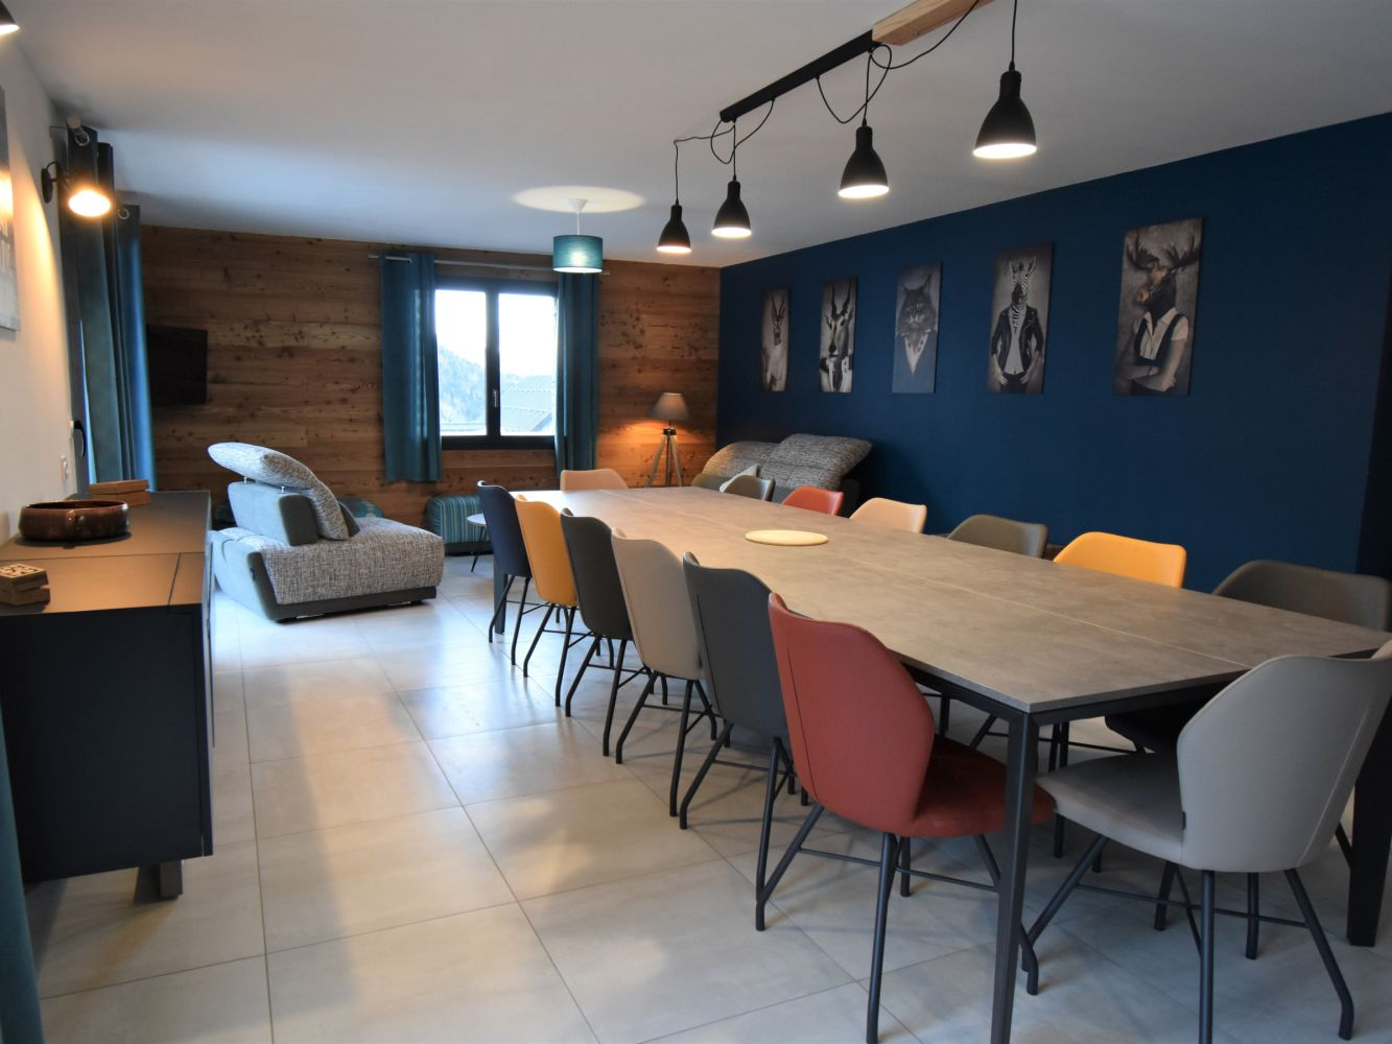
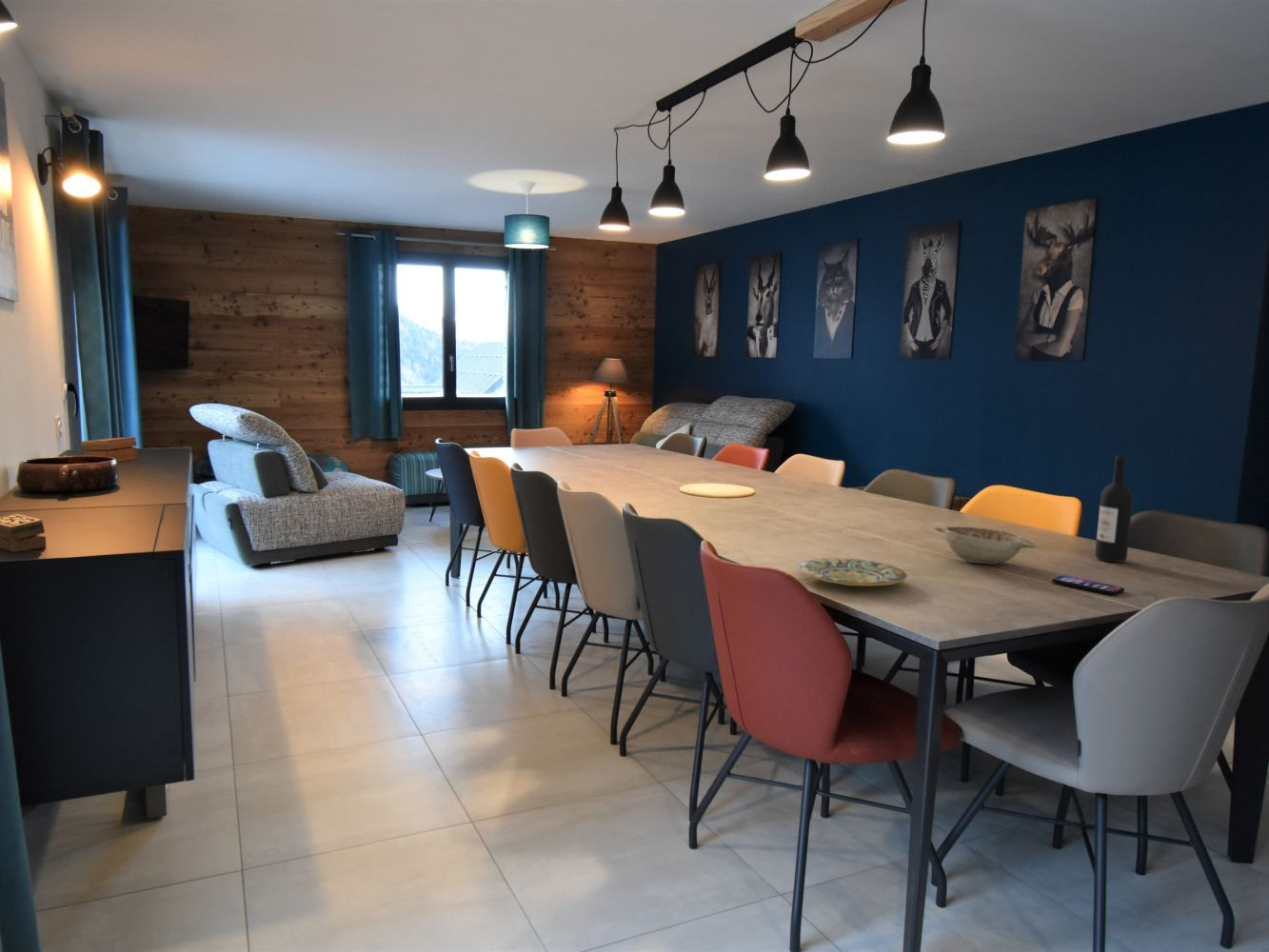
+ smartphone [1051,575,1125,596]
+ decorative bowl [933,526,1038,565]
+ plate [796,557,909,587]
+ wine bottle [1094,454,1134,563]
